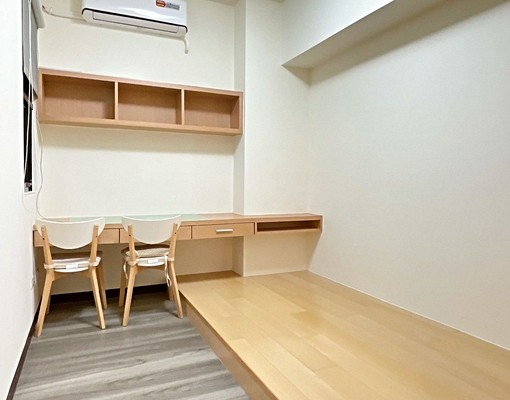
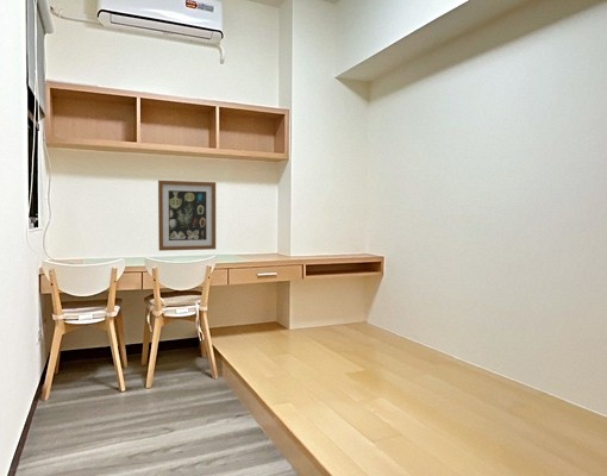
+ wall art [157,180,217,252]
